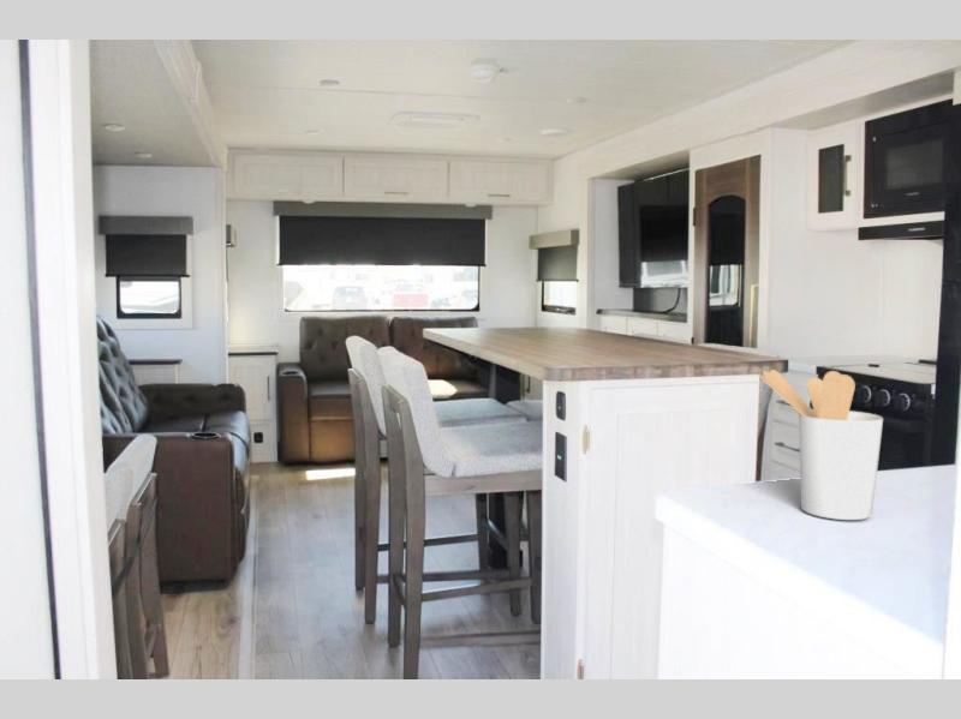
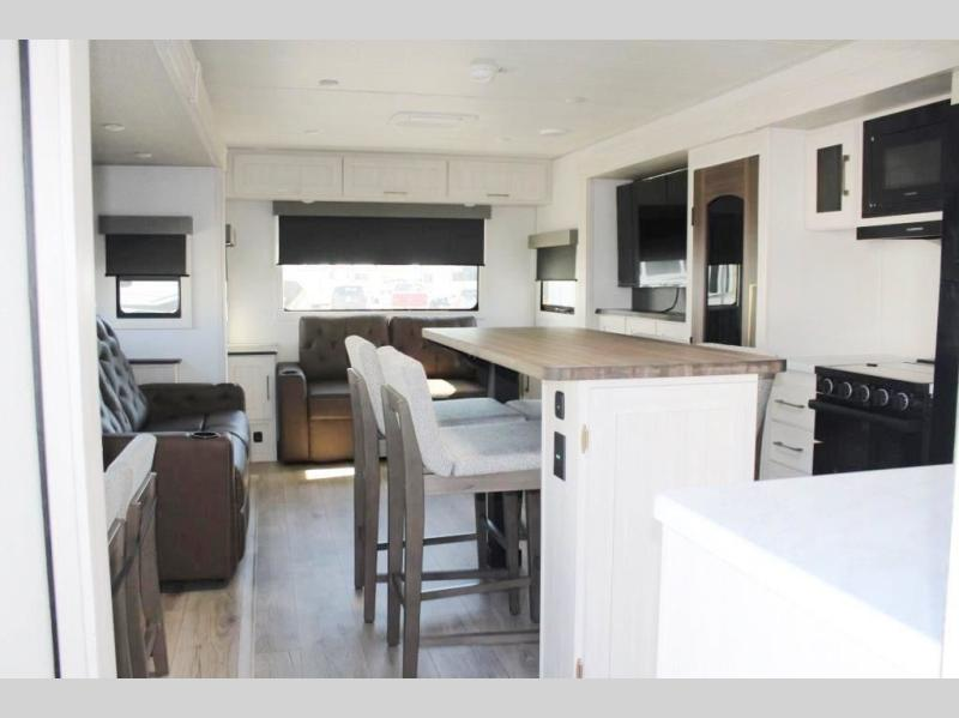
- utensil holder [757,369,884,521]
